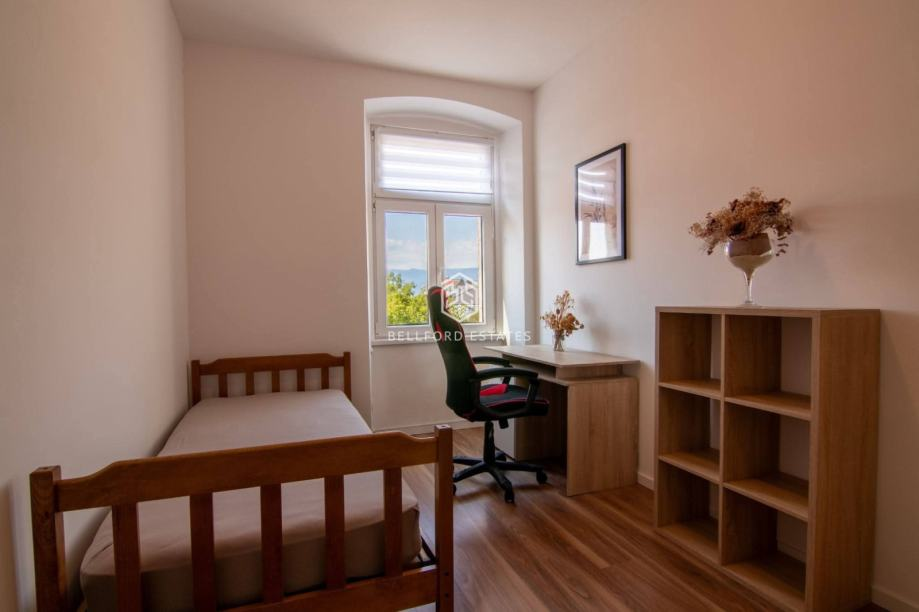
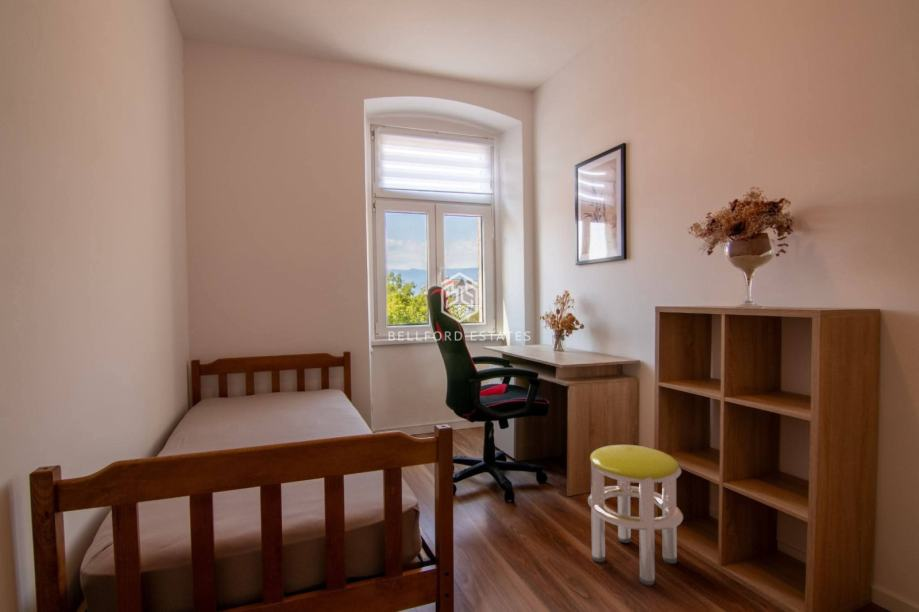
+ stool [587,444,684,587]
